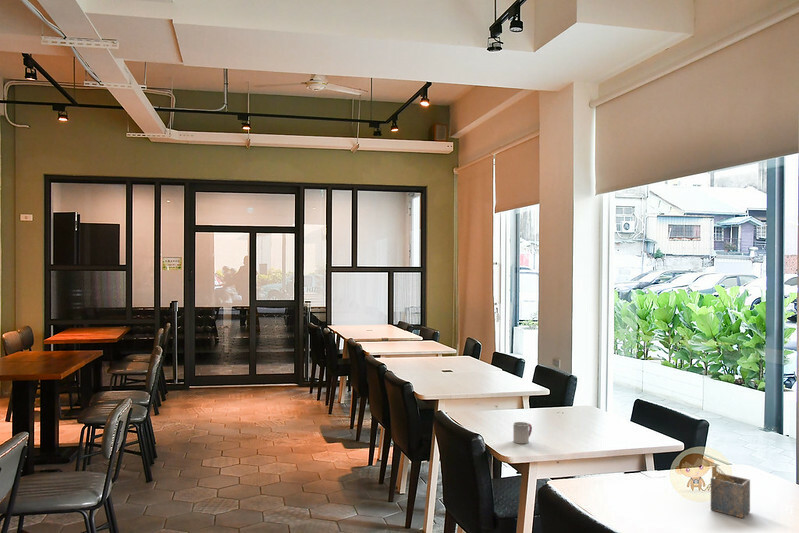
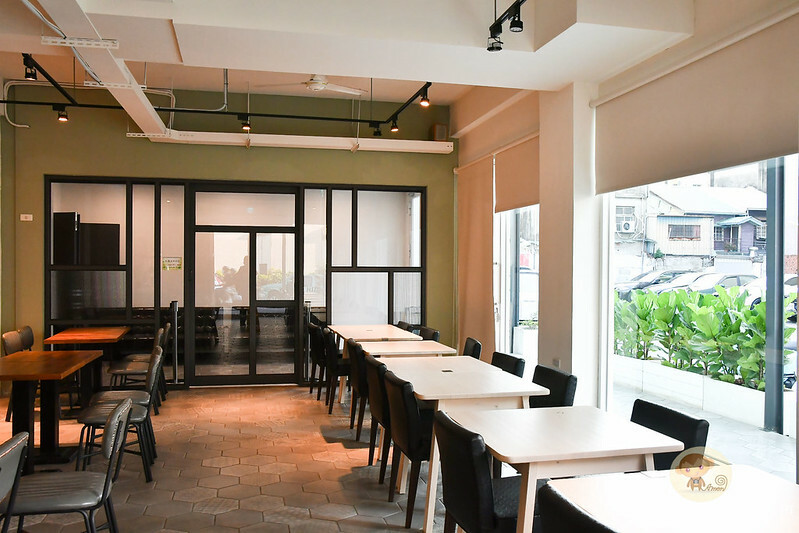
- cup [512,421,533,445]
- napkin holder [710,463,751,519]
